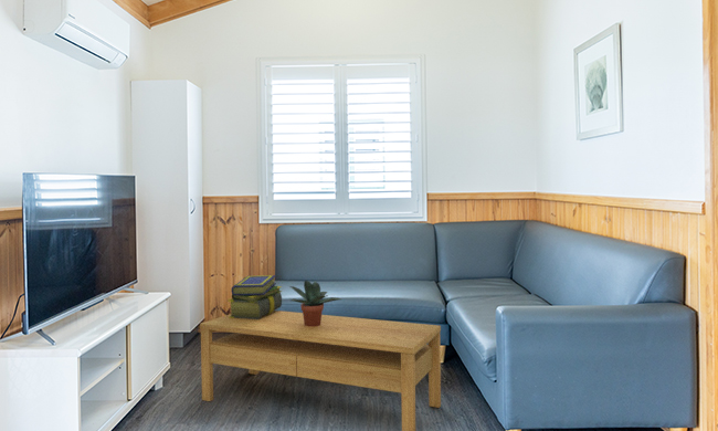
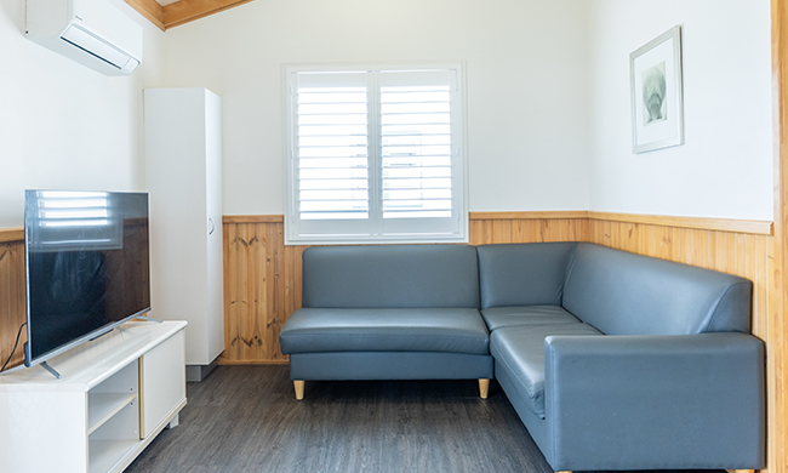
- coffee table [199,309,442,431]
- stack of books [228,274,283,319]
- potted plant [288,280,341,327]
